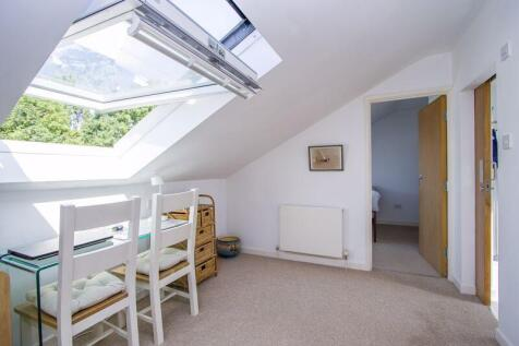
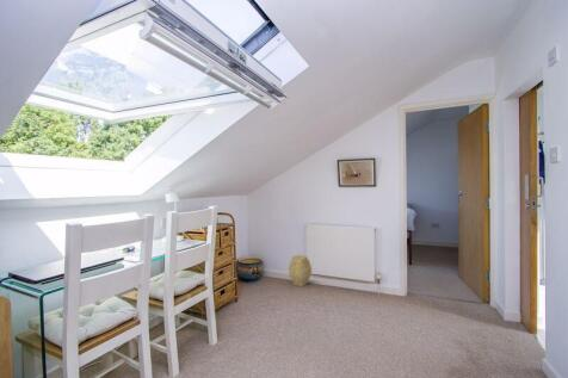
+ woven basket [288,254,313,287]
